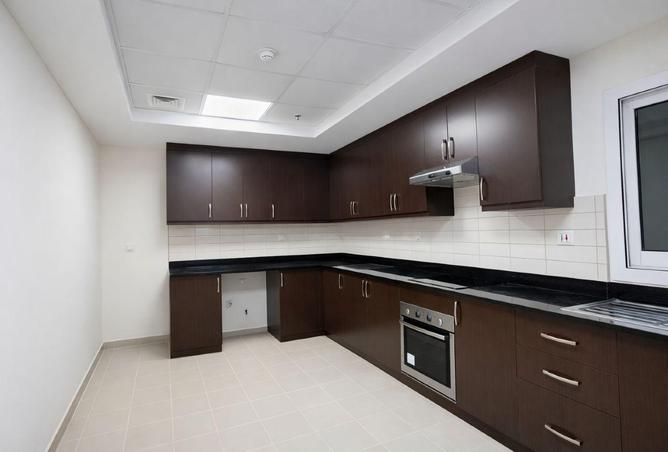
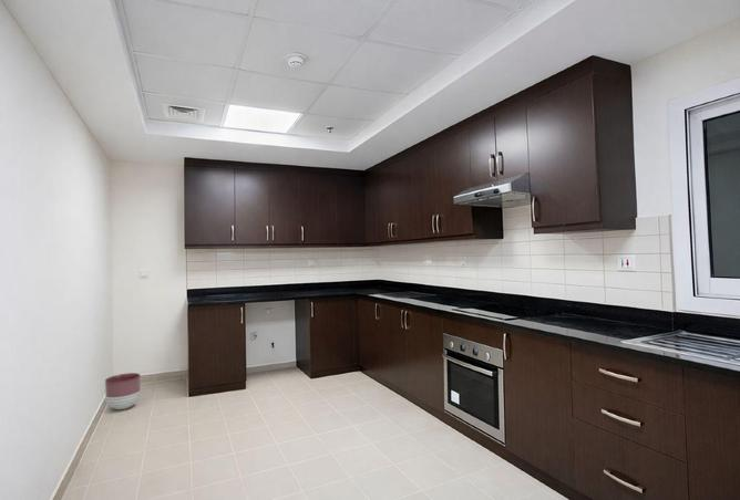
+ planter [104,372,142,410]
